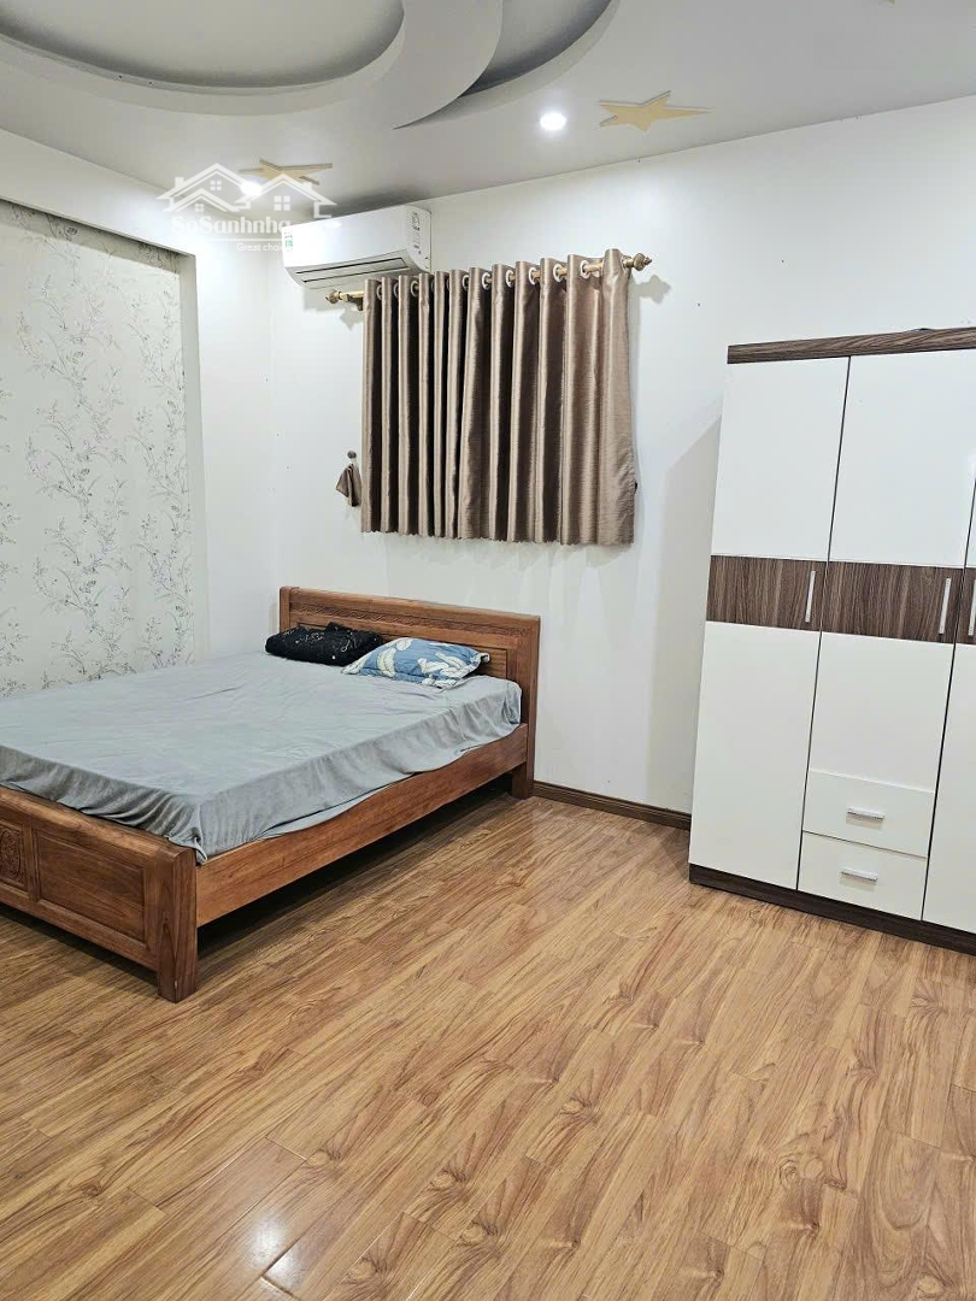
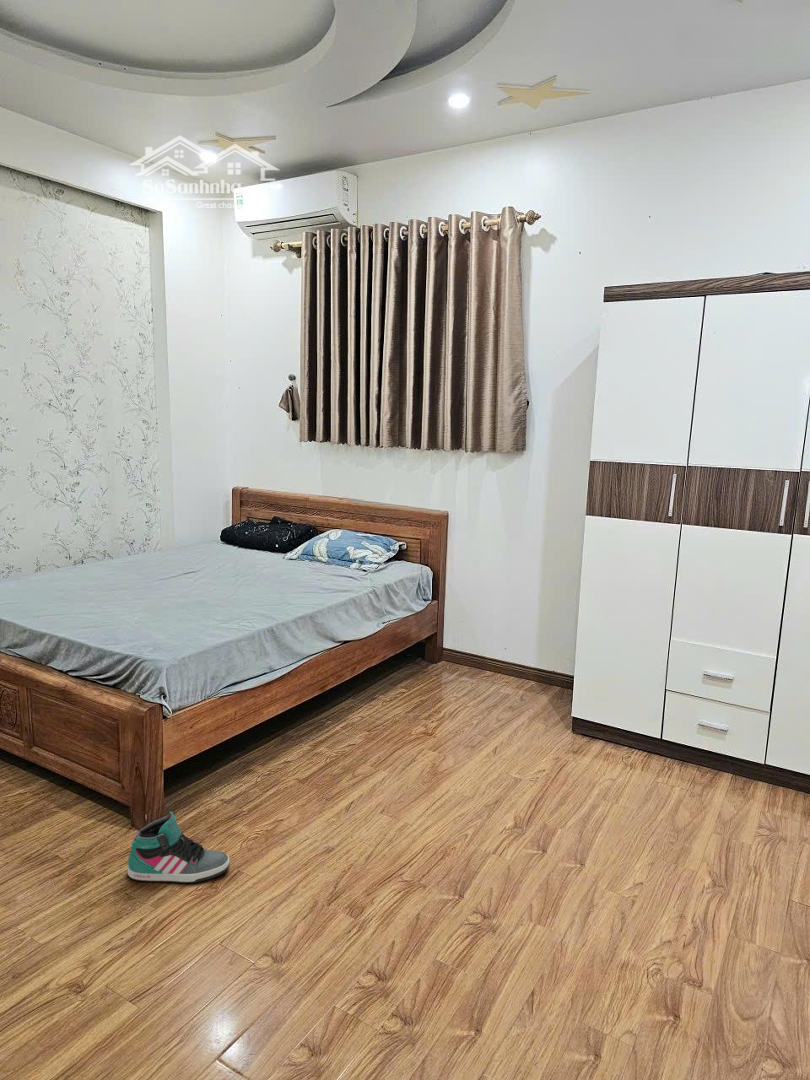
+ sneaker [127,811,231,884]
